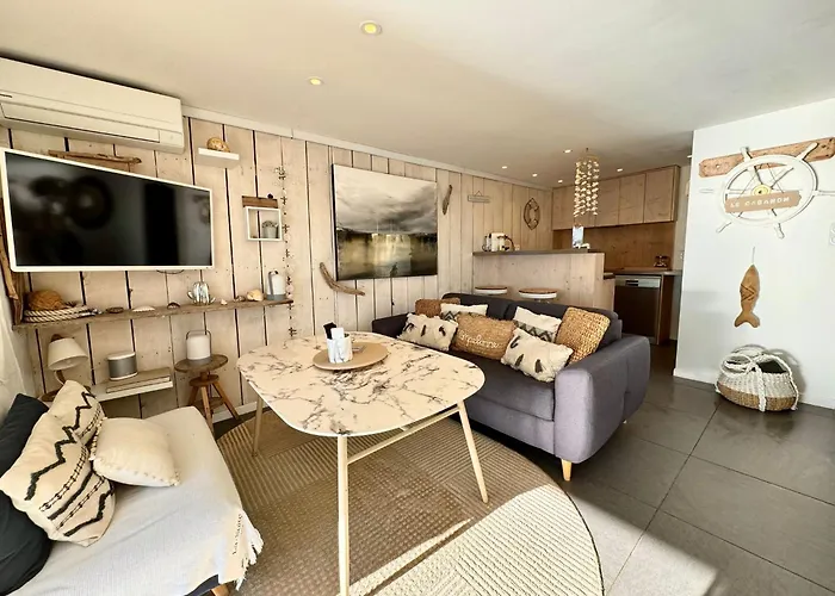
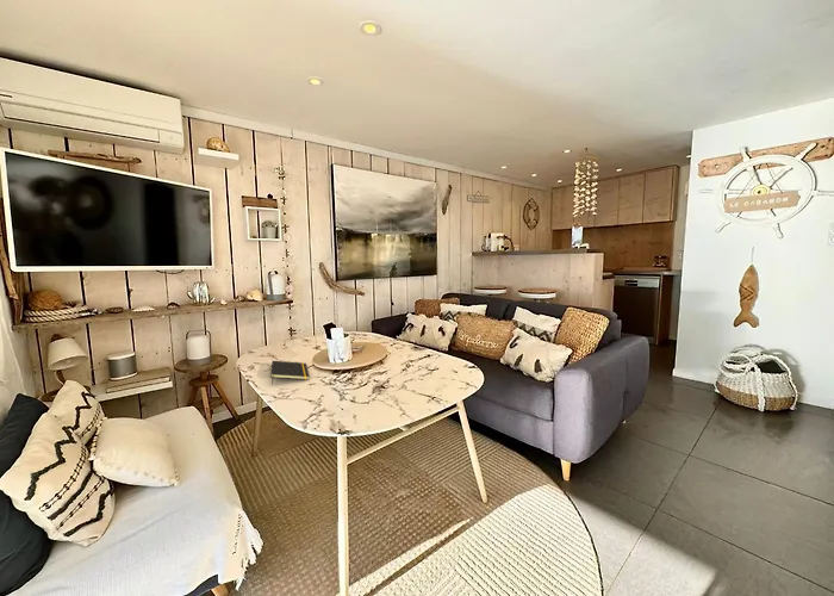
+ notepad [269,360,310,386]
